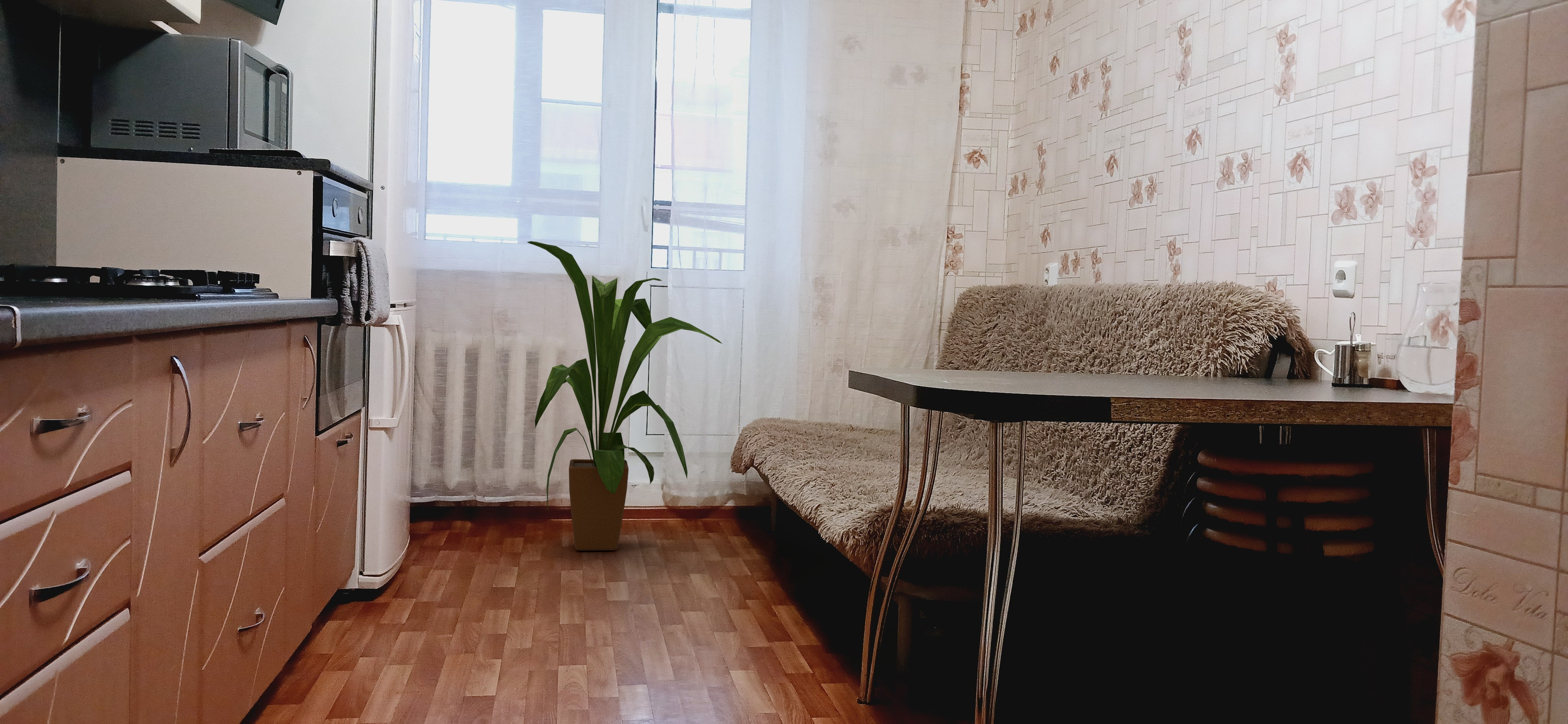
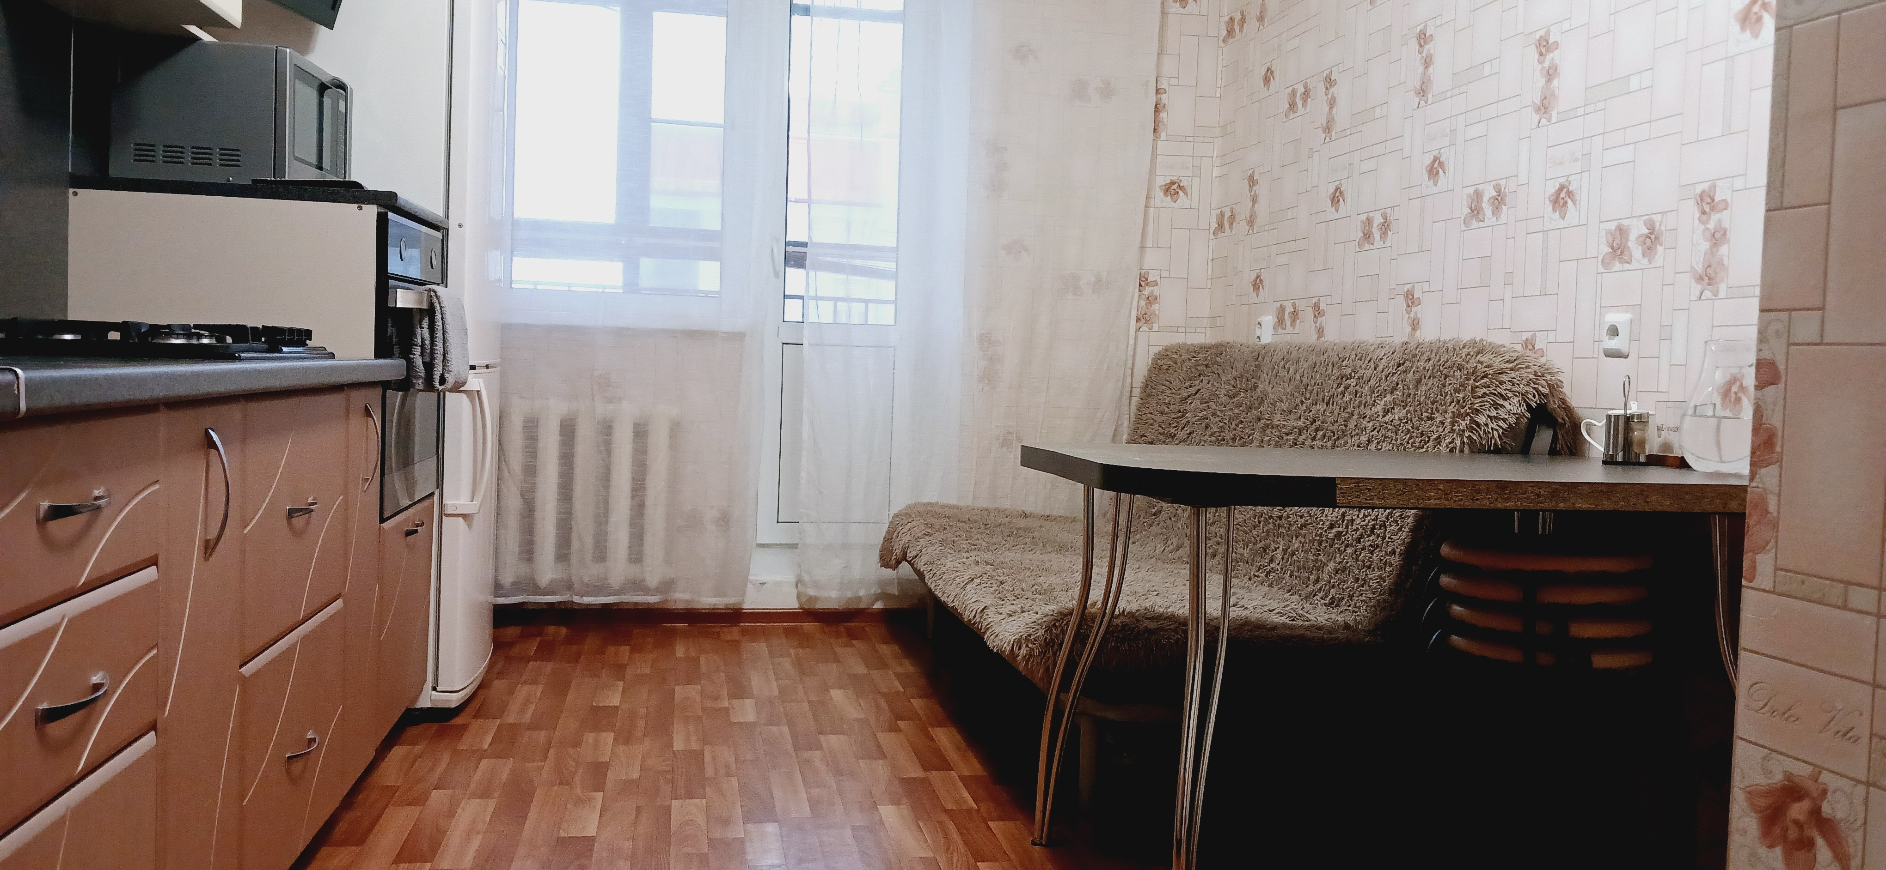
- house plant [527,241,723,551]
